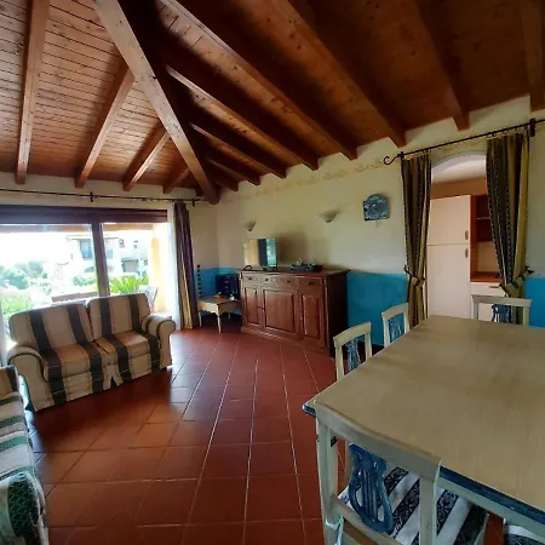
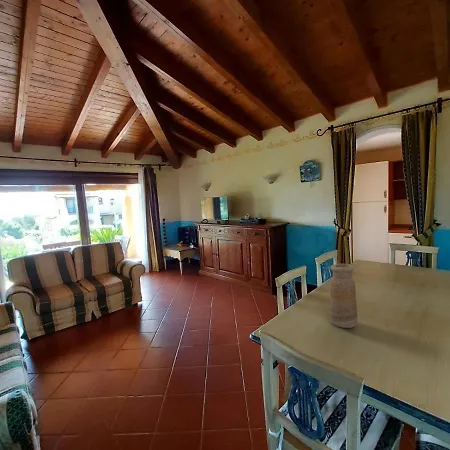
+ vase [329,263,358,329]
